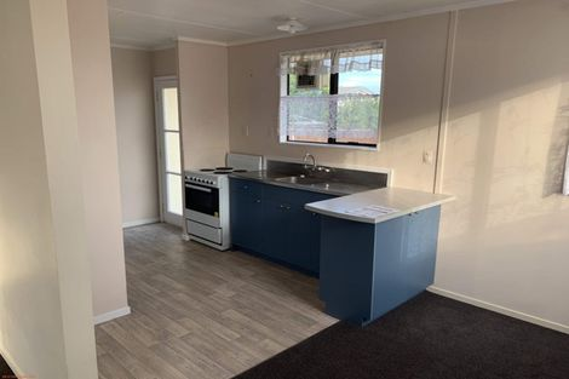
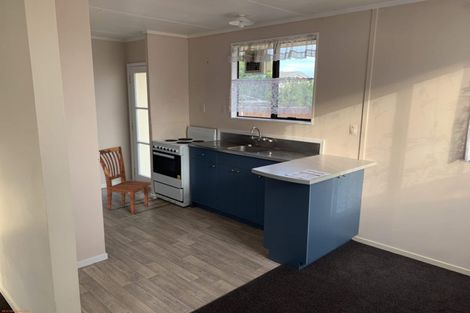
+ dining chair [98,145,152,215]
